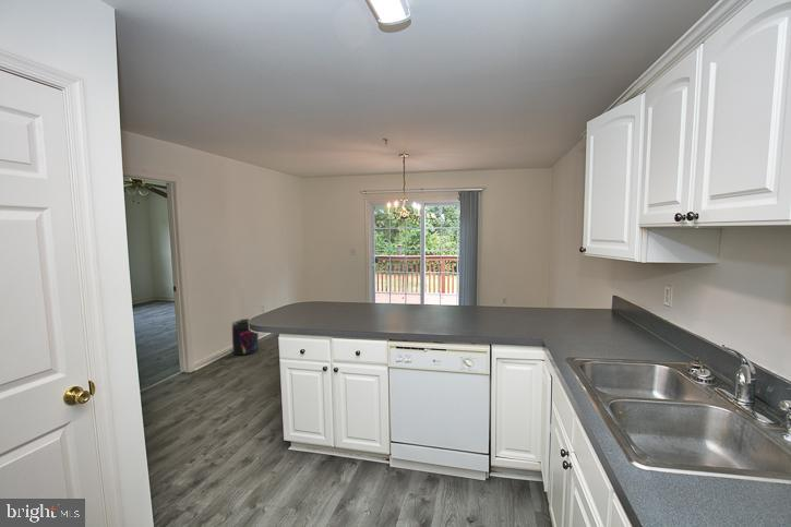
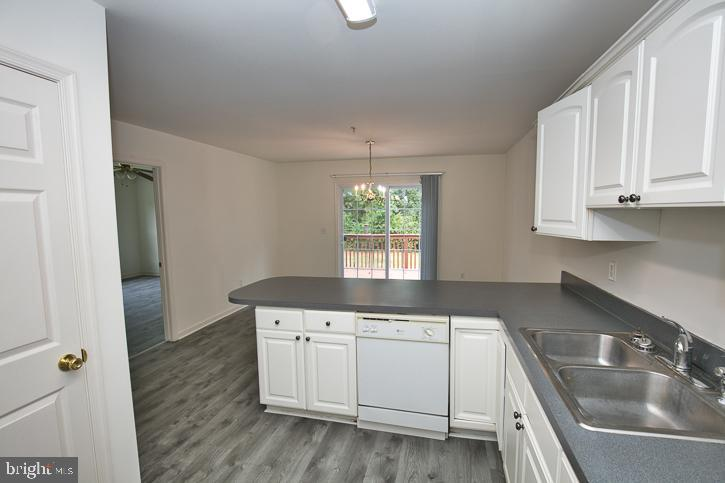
- supplement container [231,318,260,356]
